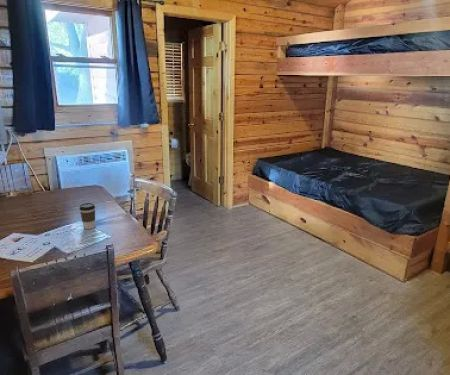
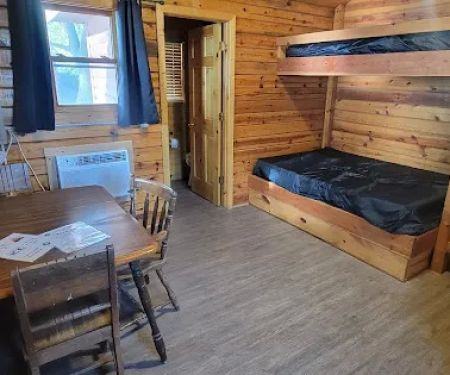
- coffee cup [78,202,96,230]
